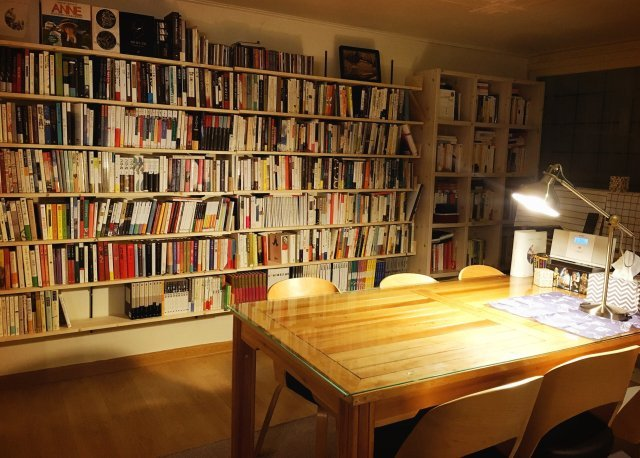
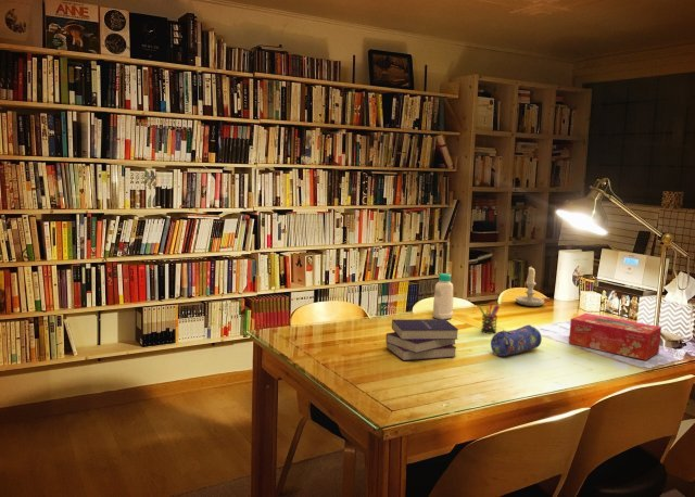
+ pencil case [490,323,543,357]
+ pen holder [478,301,501,335]
+ tissue box [568,313,662,361]
+ book [386,318,459,361]
+ candle [515,265,545,307]
+ bottle [431,272,454,320]
